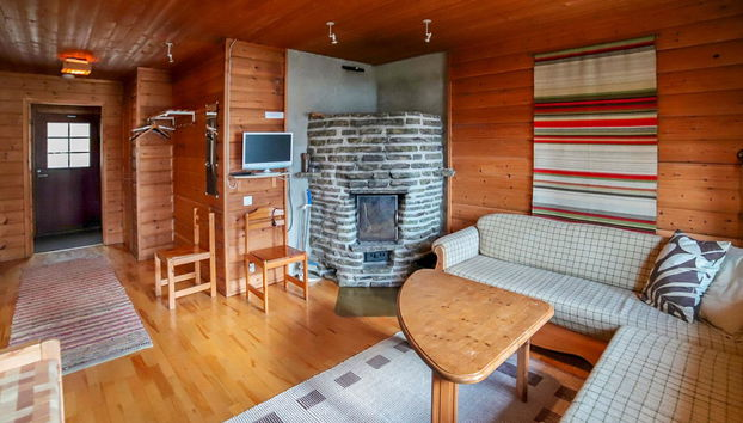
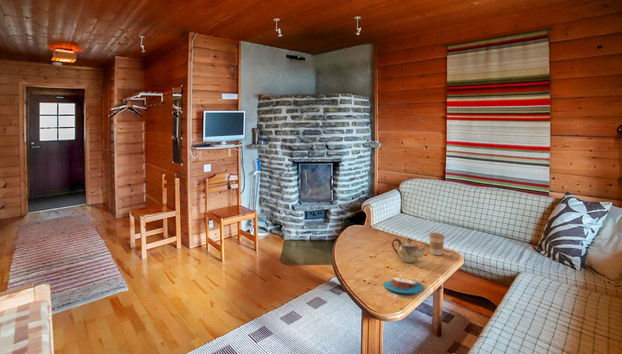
+ candle [383,274,425,295]
+ teapot [391,237,430,263]
+ coffee cup [428,232,446,256]
